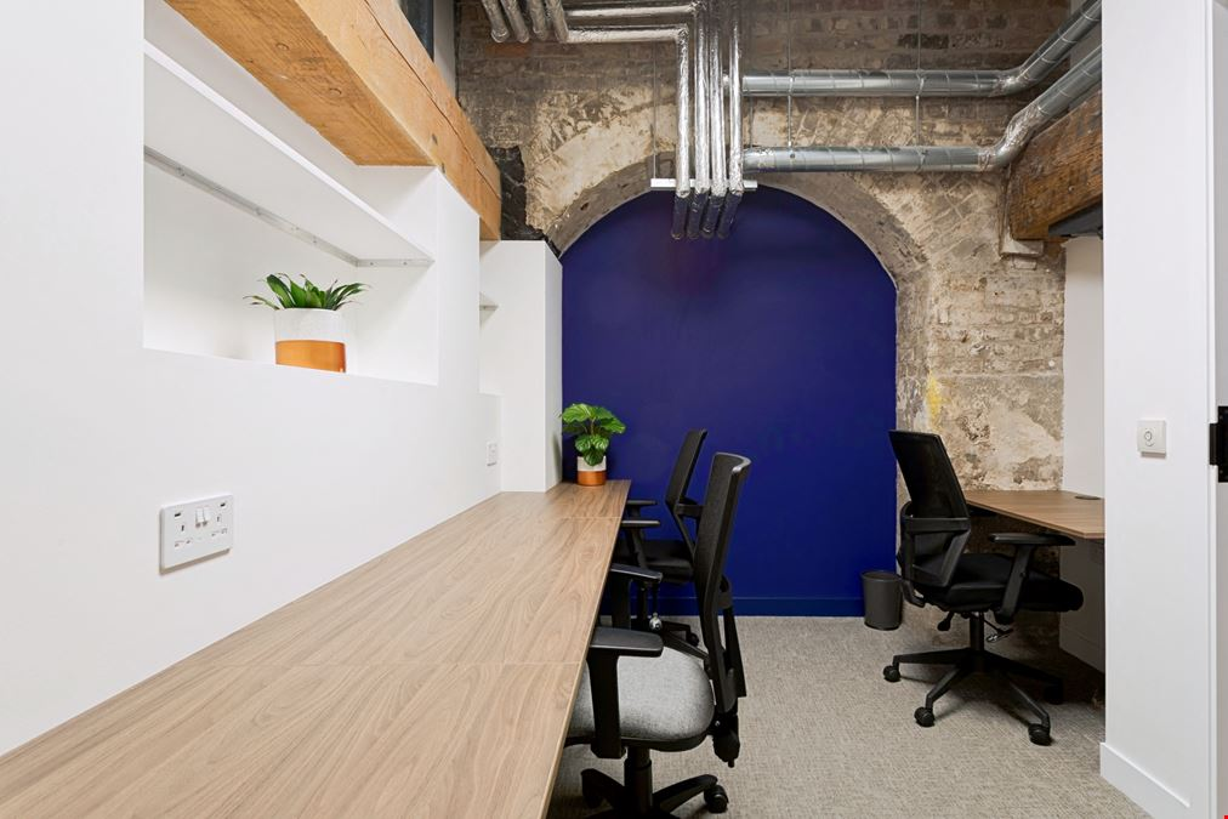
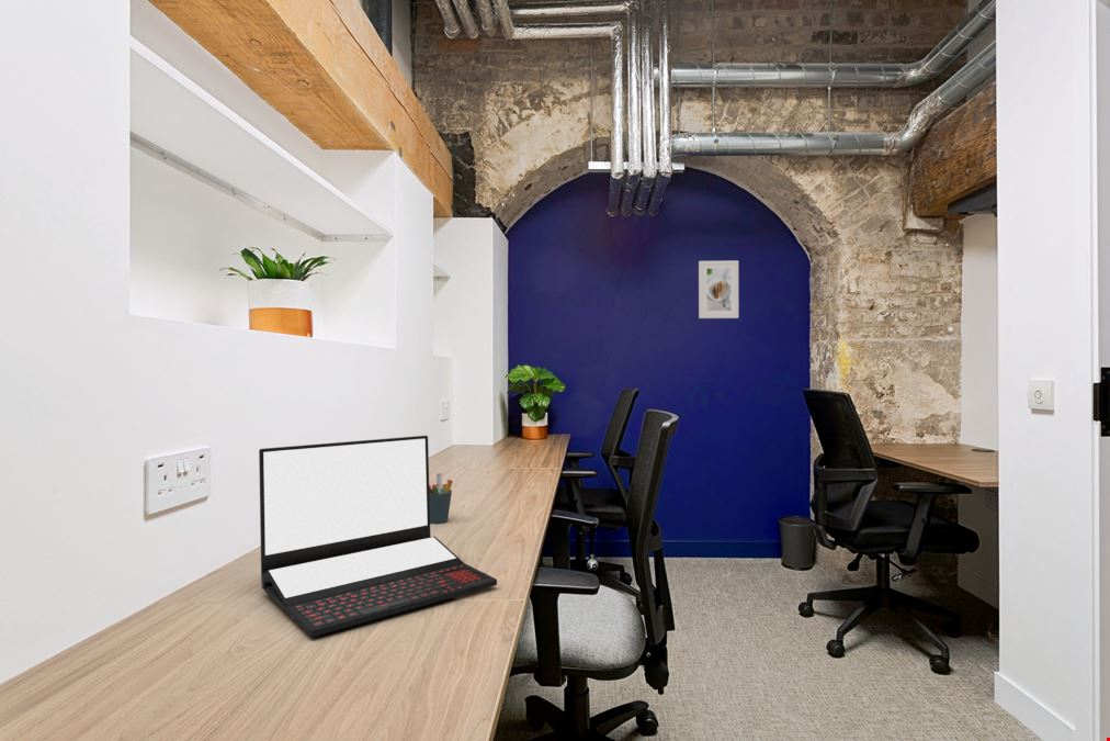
+ laptop [258,435,498,638]
+ pen holder [429,472,454,525]
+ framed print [698,259,739,319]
